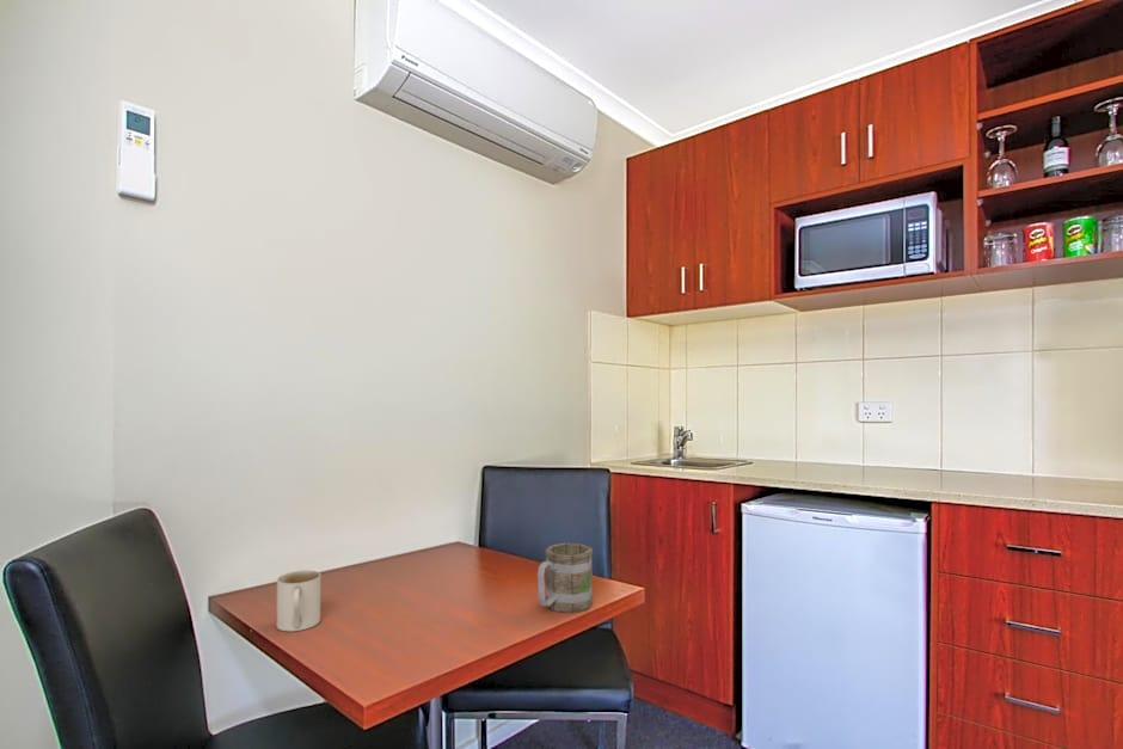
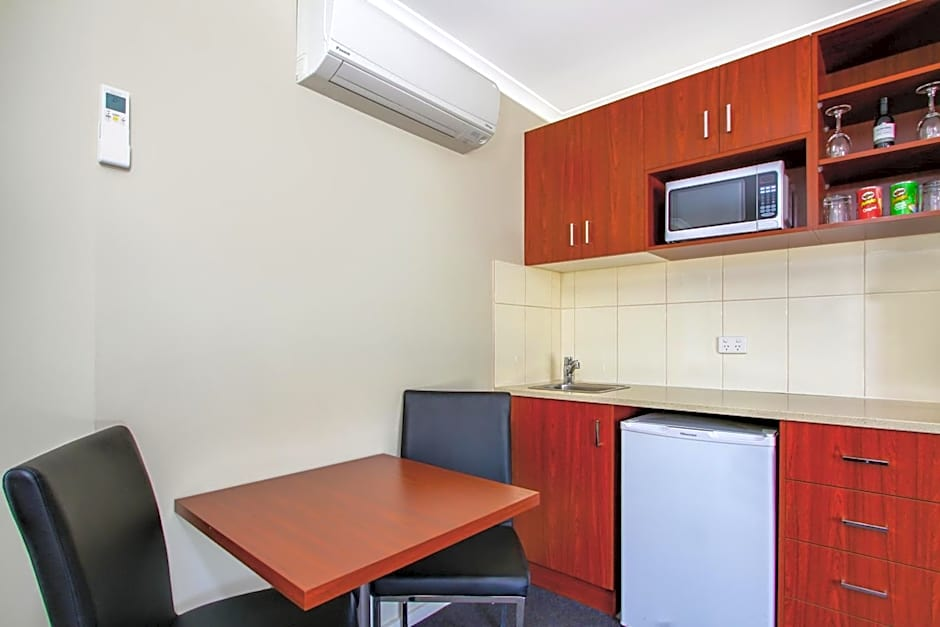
- mug [536,542,594,614]
- mug [276,569,321,632]
